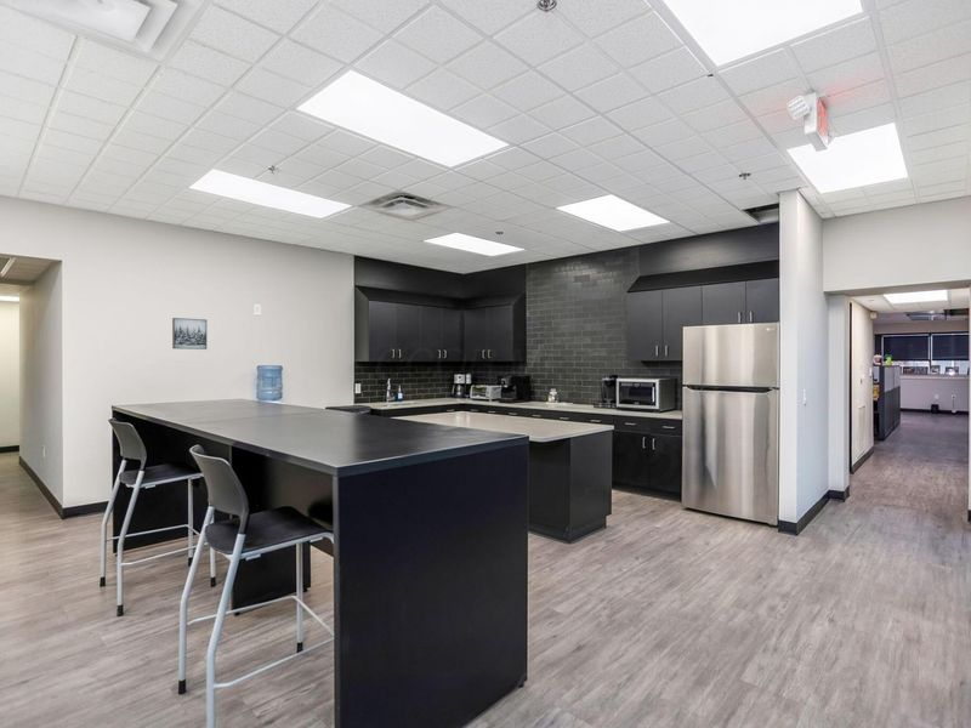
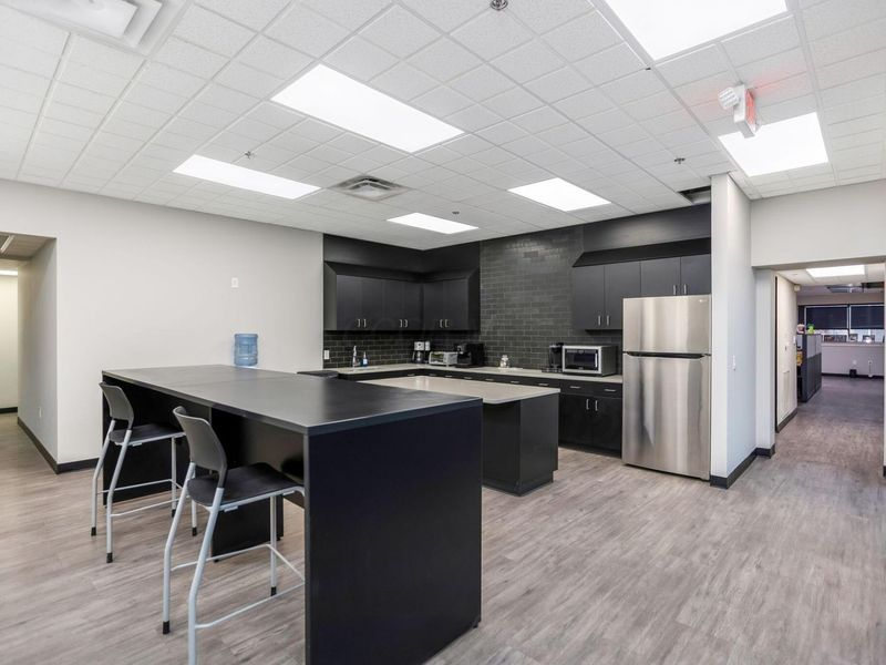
- wall art [171,317,208,351]
